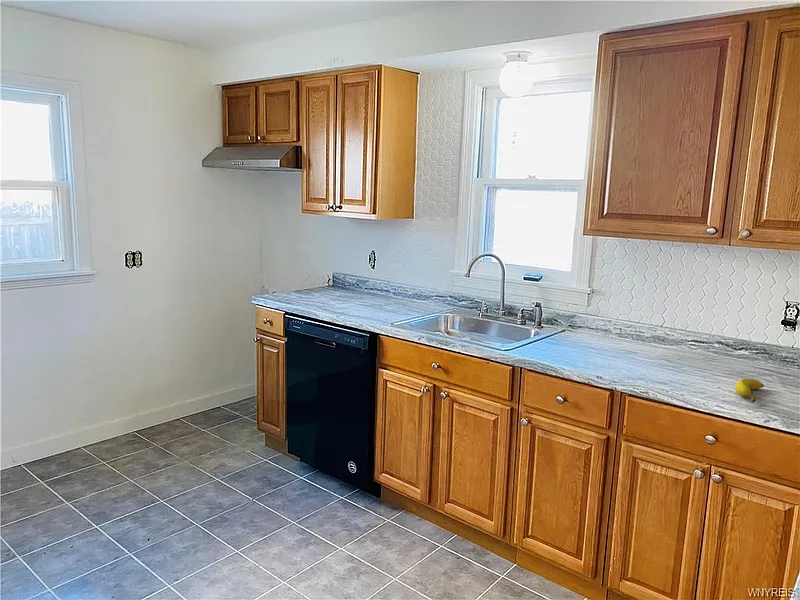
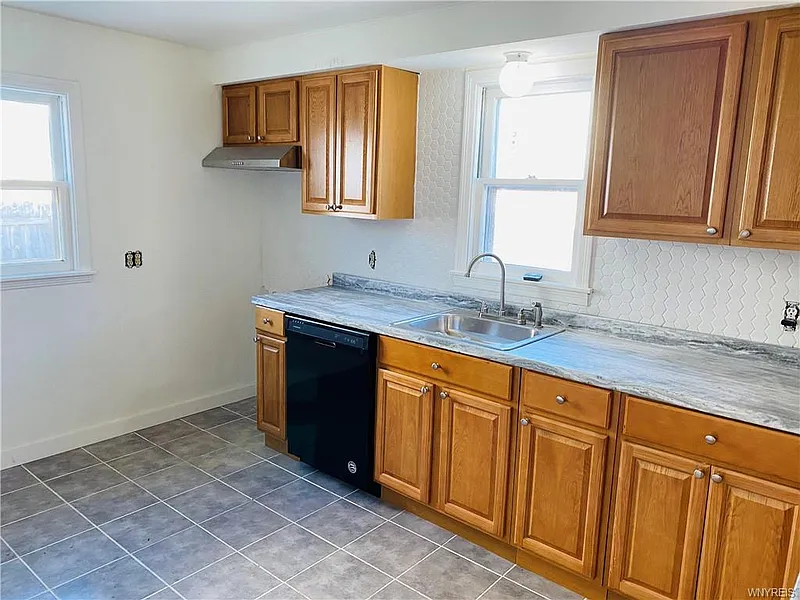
- banana [734,378,765,403]
